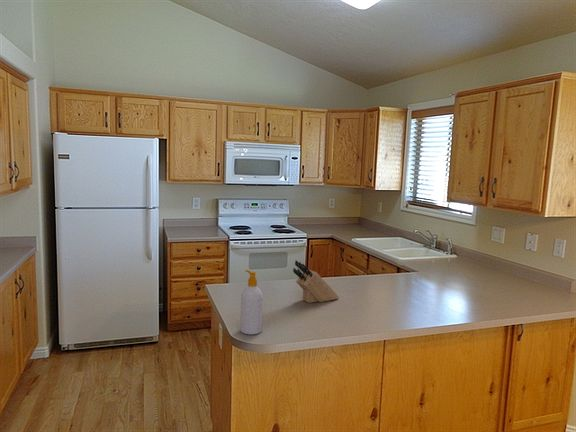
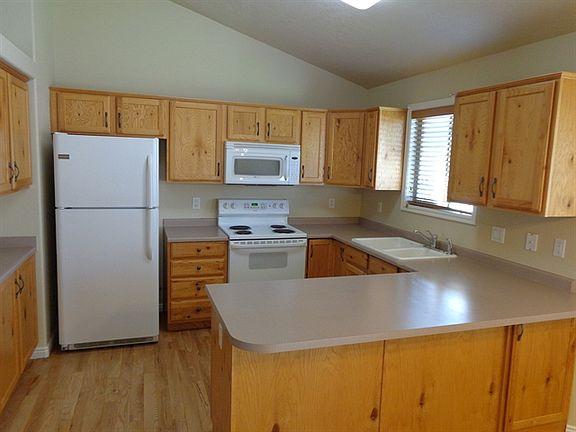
- knife block [292,260,340,304]
- soap bottle [239,269,264,335]
